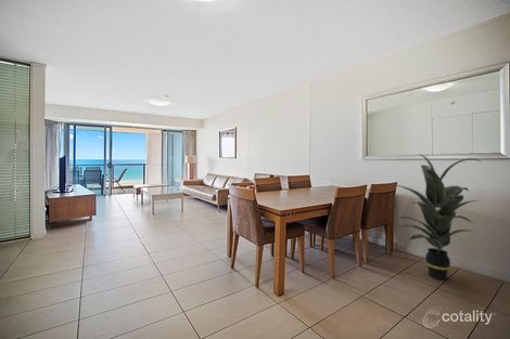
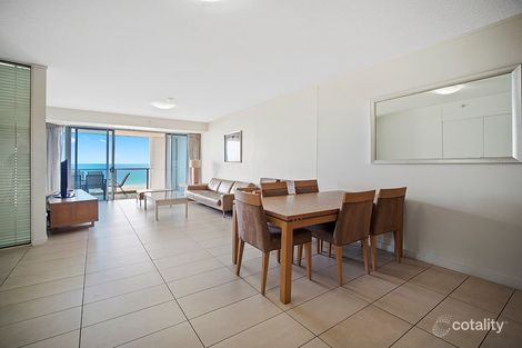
- indoor plant [385,153,481,281]
